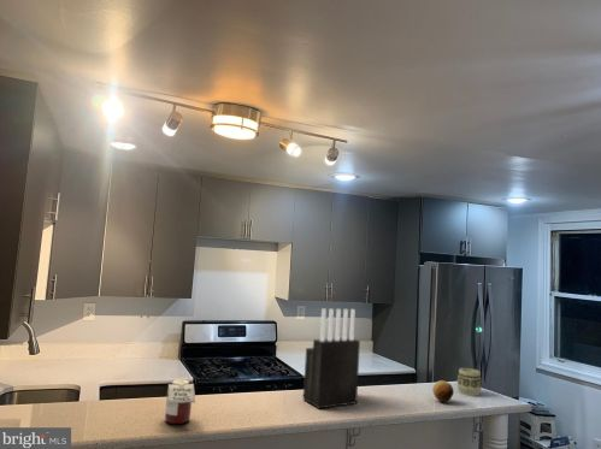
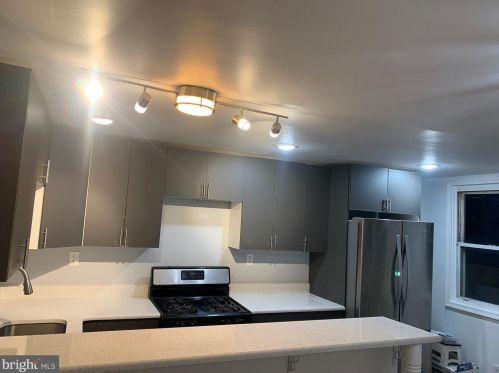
- fruit [431,379,455,403]
- cup [456,367,483,397]
- jar [164,378,196,425]
- knife block [302,308,361,409]
